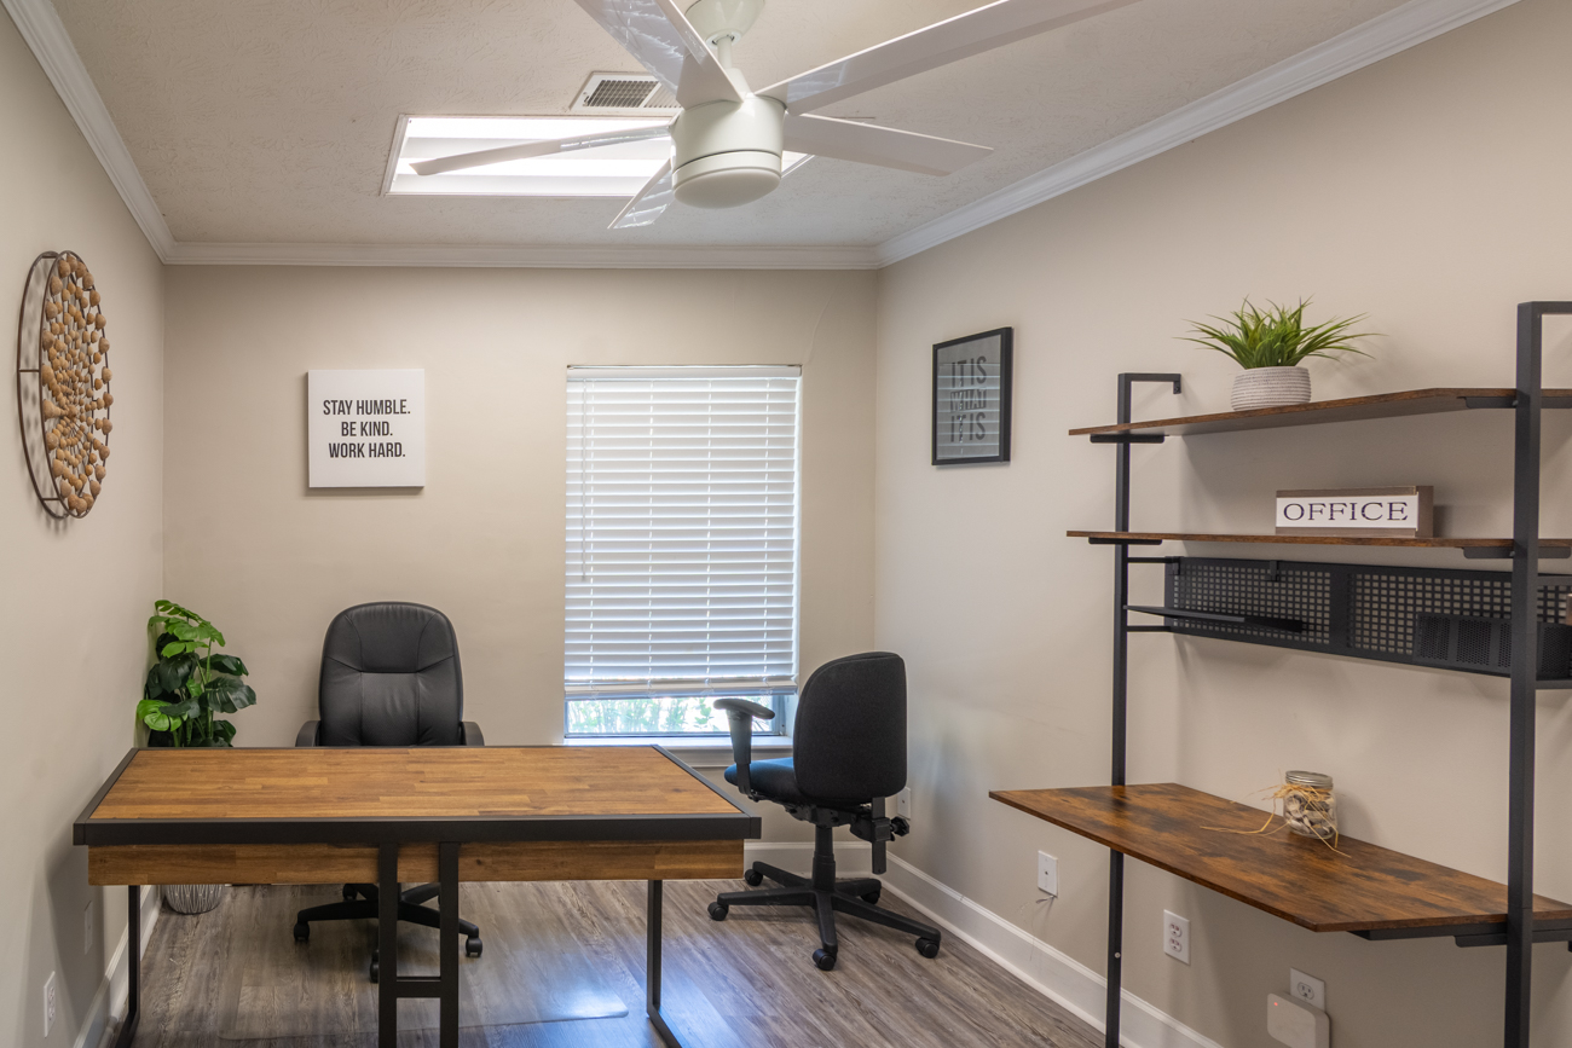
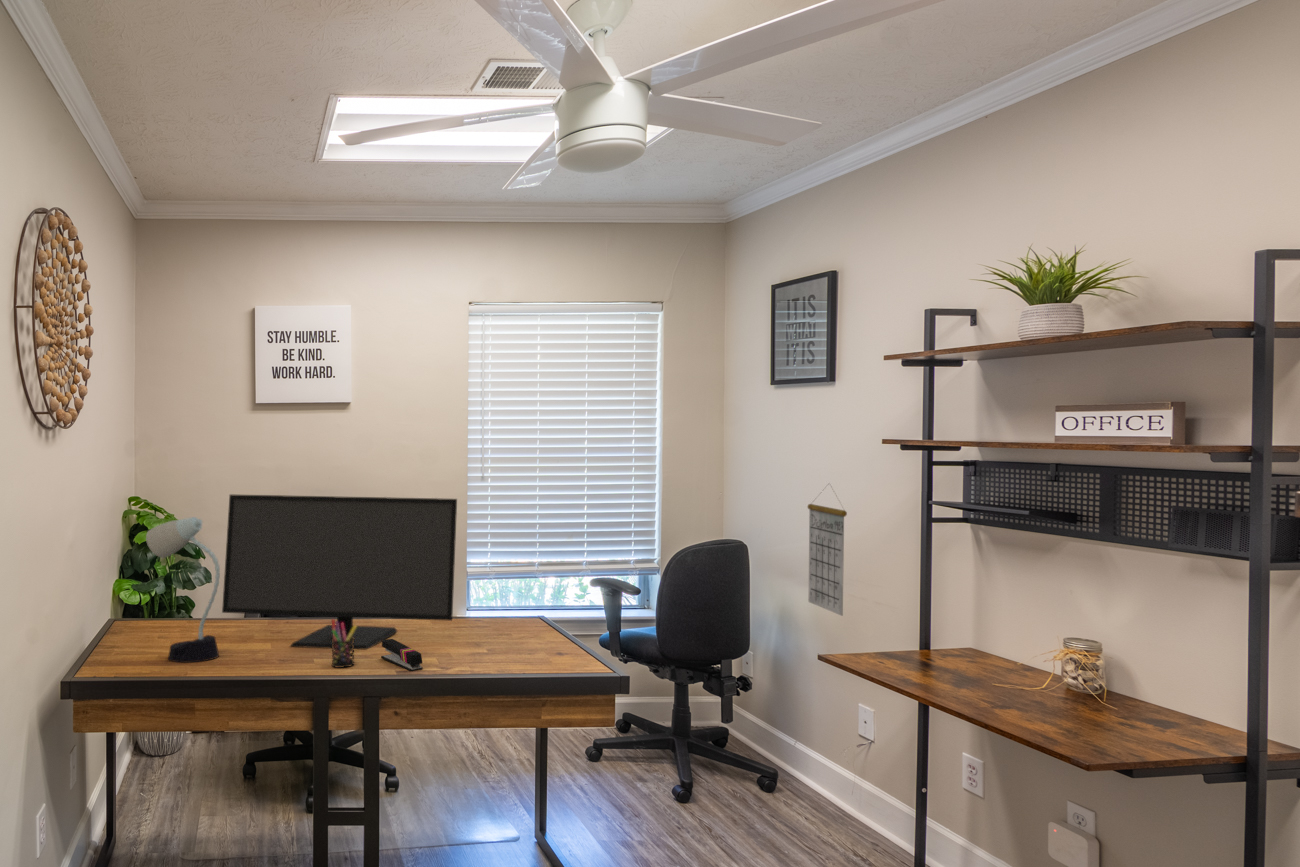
+ calendar [806,482,848,617]
+ stapler [380,638,424,672]
+ desk lamp [145,516,221,663]
+ monitor [221,493,458,651]
+ pen holder [331,618,357,669]
